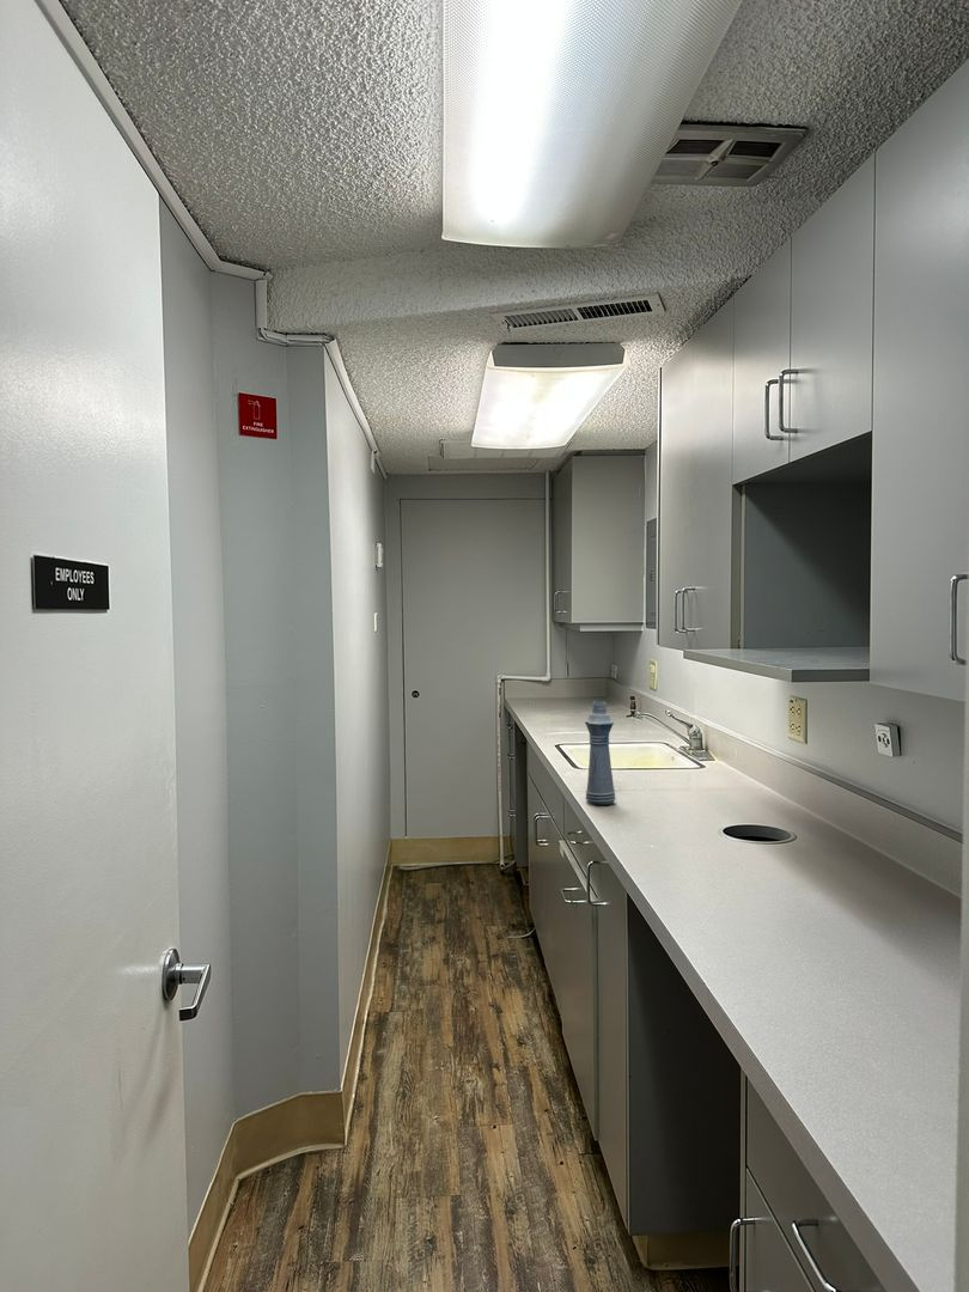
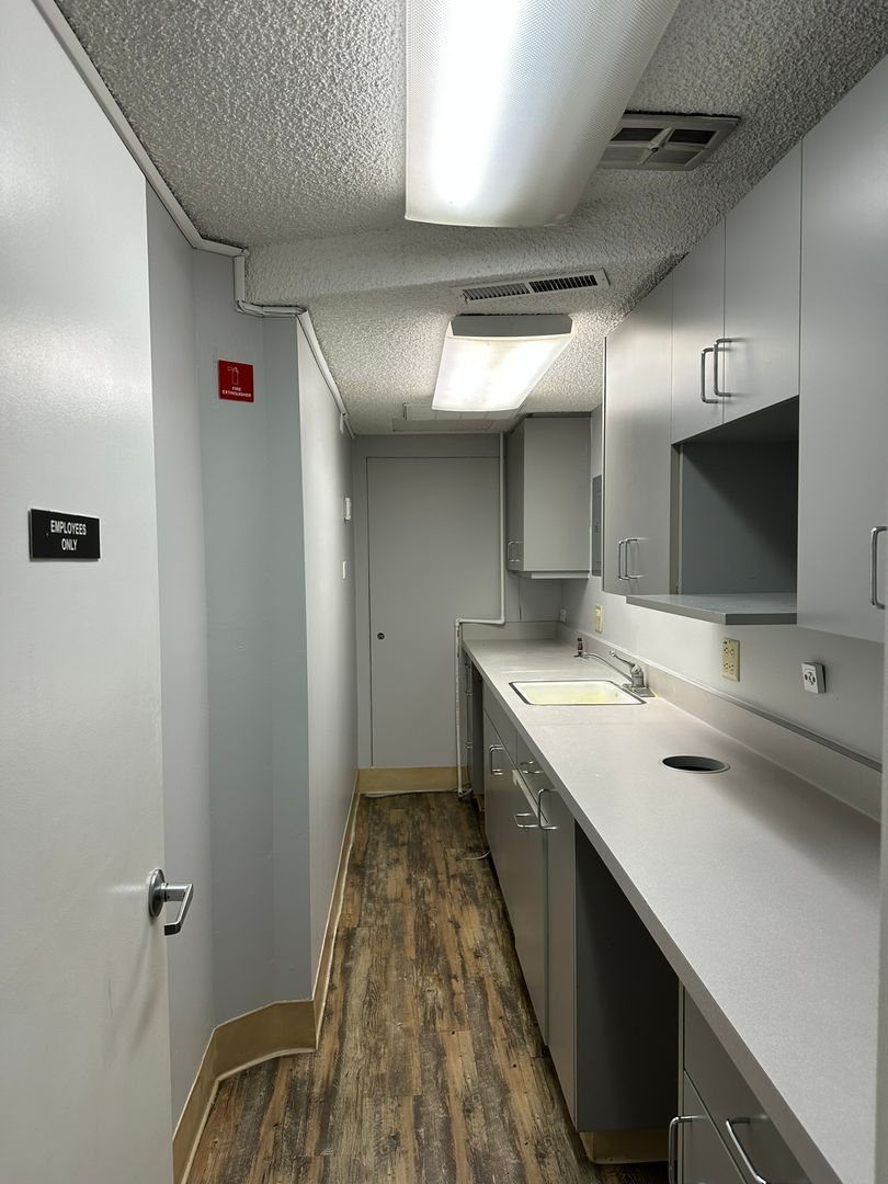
- bottle [584,700,616,806]
